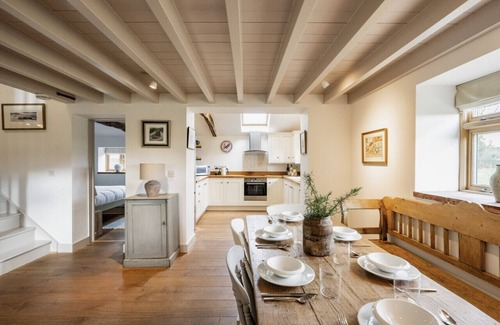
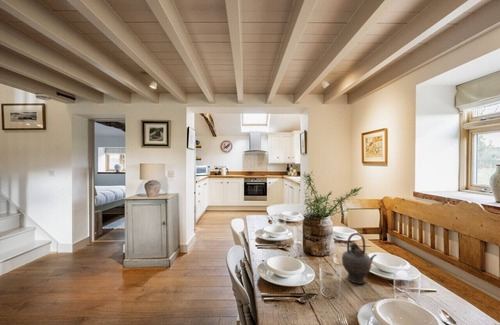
+ teapot [341,232,378,285]
